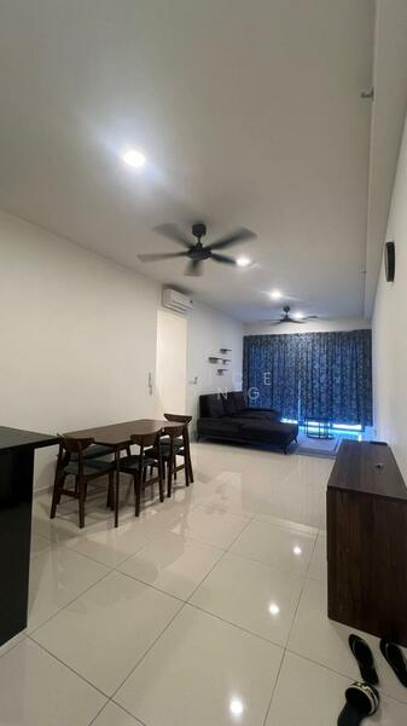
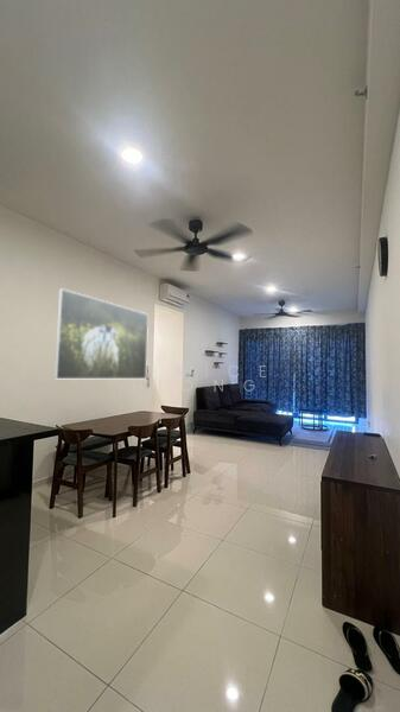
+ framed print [53,287,150,380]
